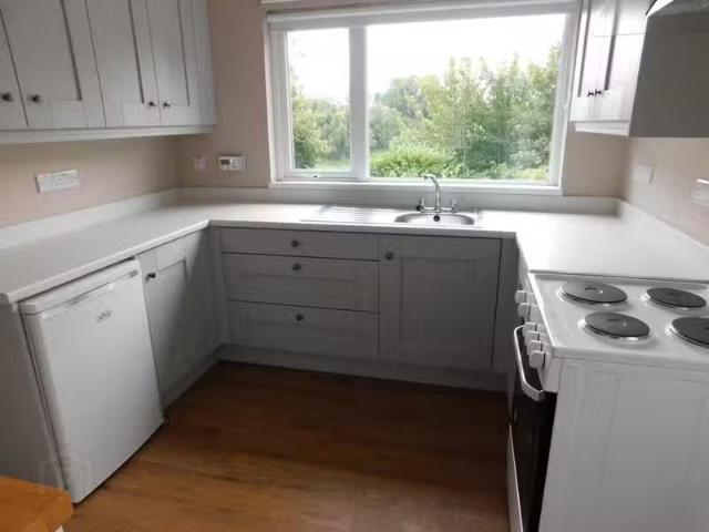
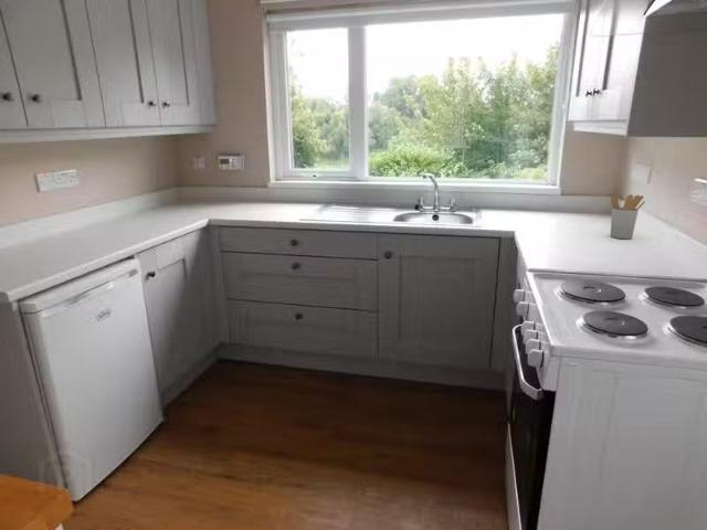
+ utensil holder [610,192,646,240]
